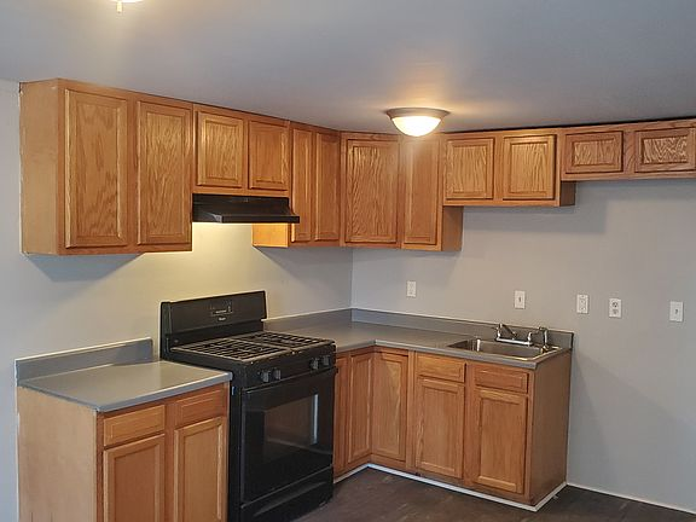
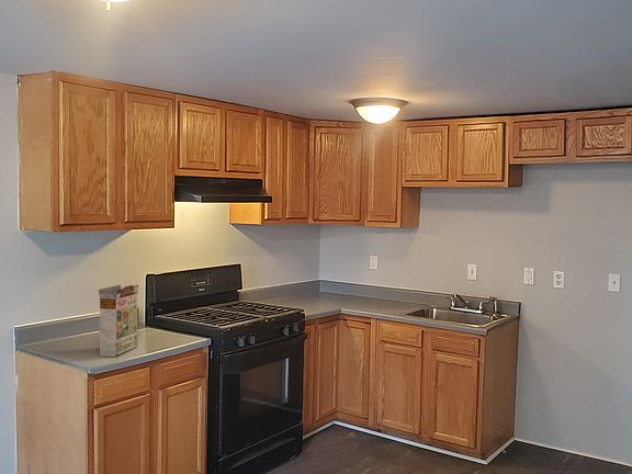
+ cereal box [98,284,139,358]
